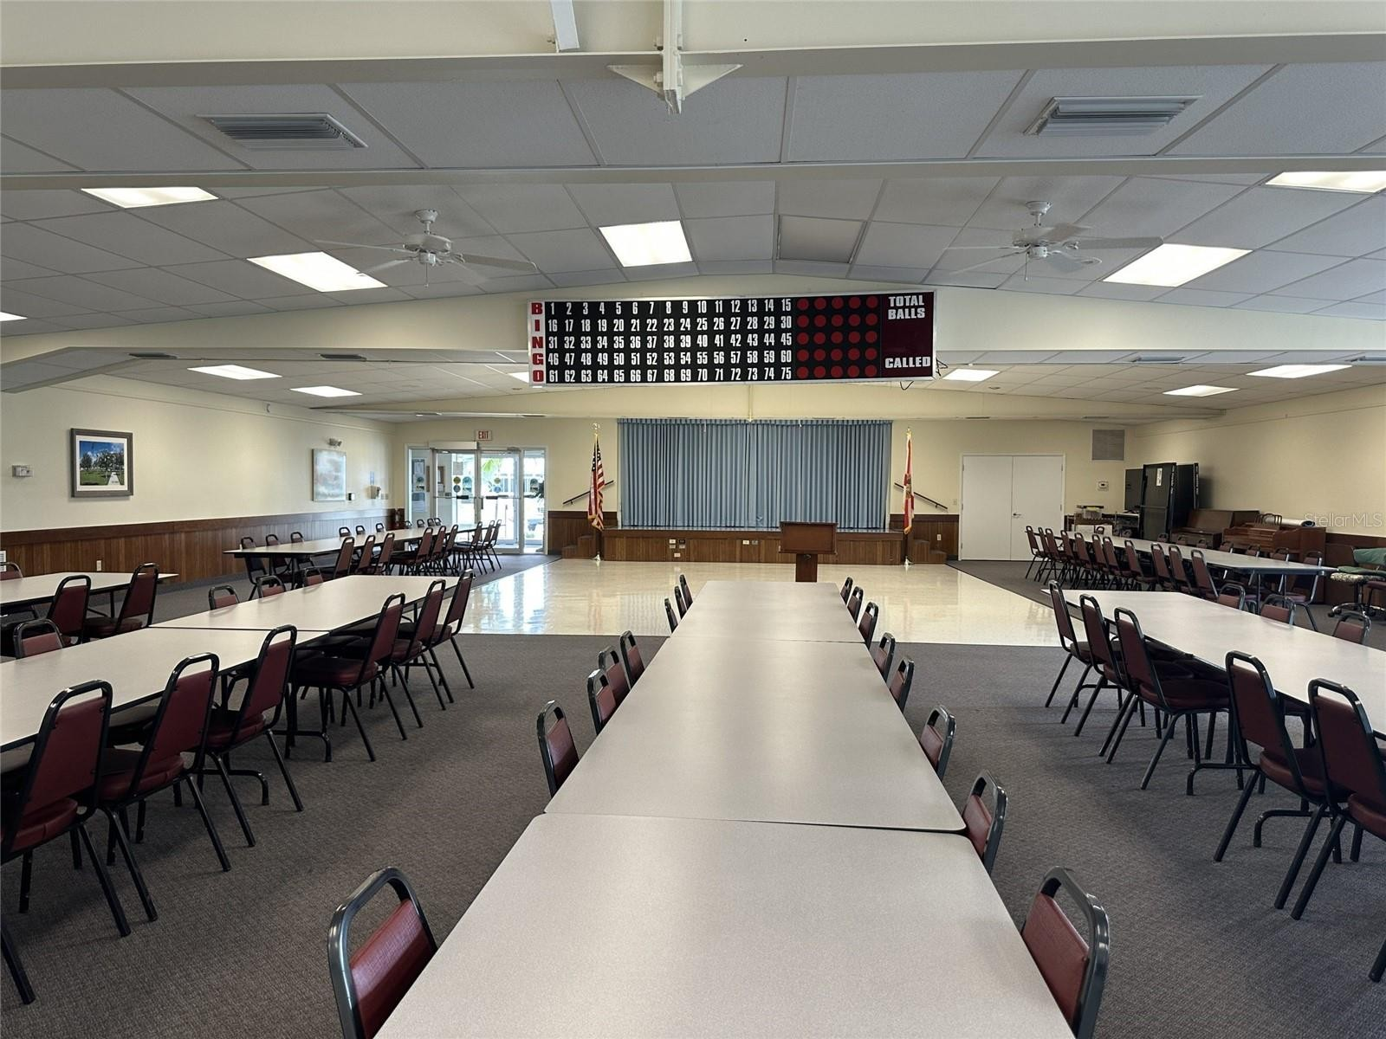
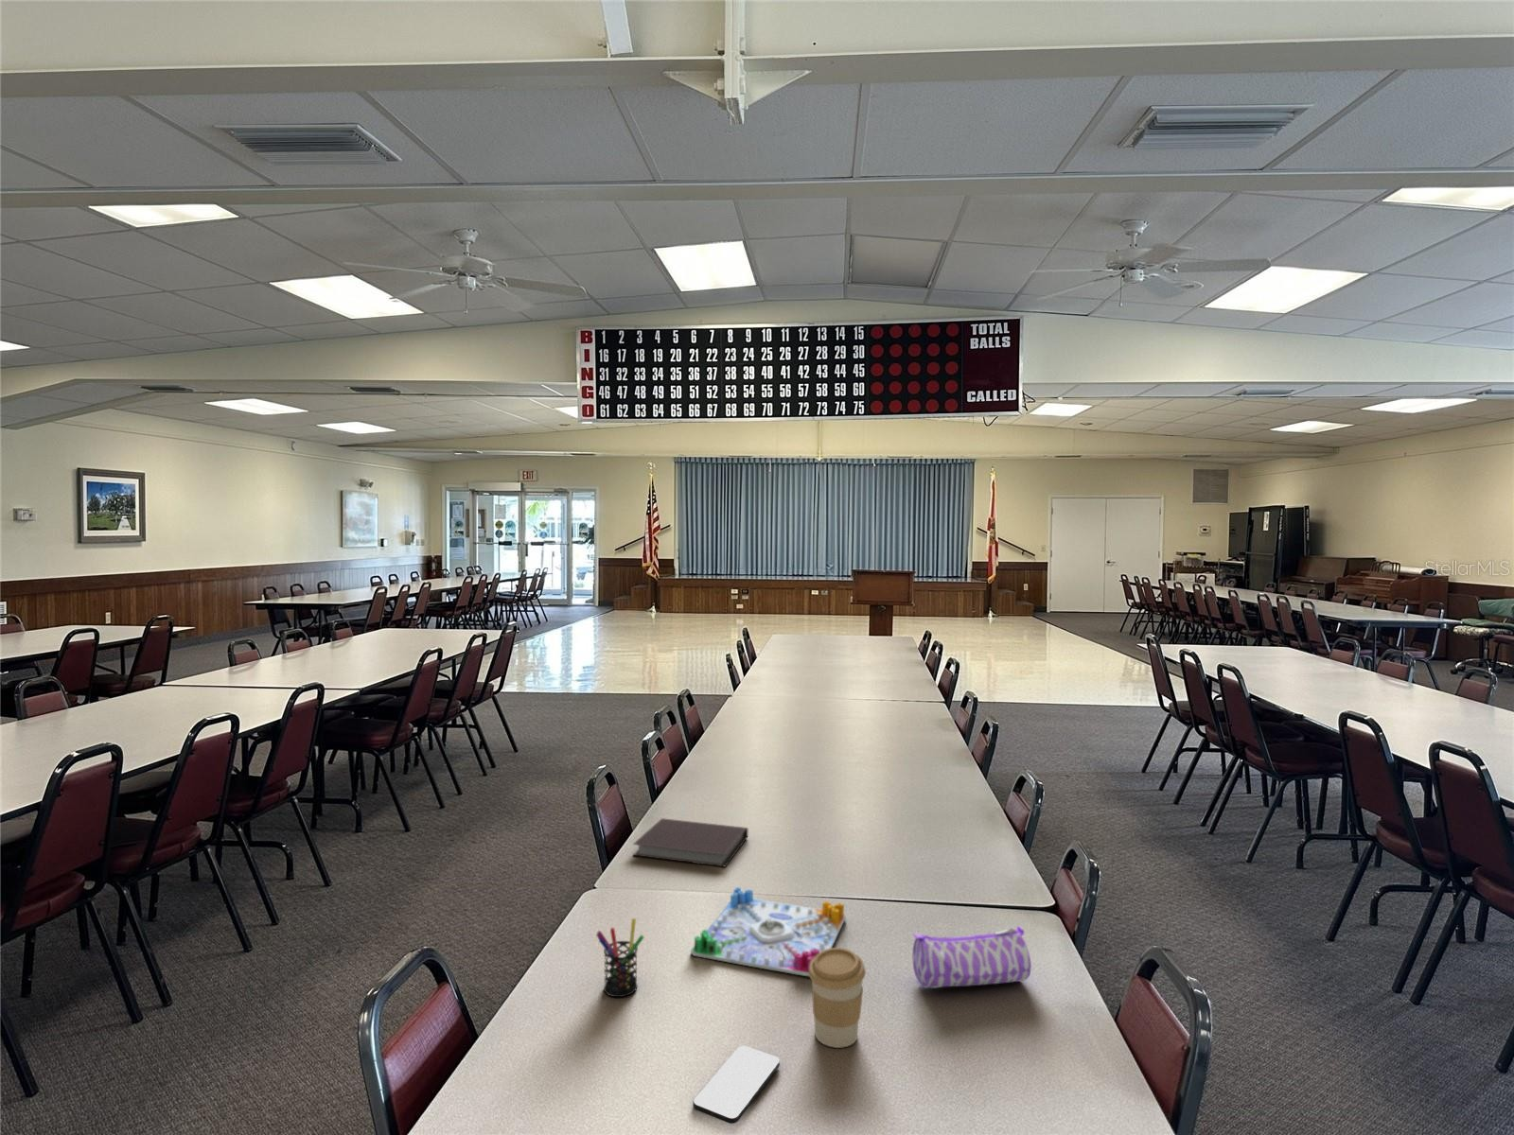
+ board game [690,886,846,978]
+ pen holder [595,918,645,998]
+ pencil case [911,925,1032,990]
+ coffee cup [808,947,867,1049]
+ smartphone [691,1046,781,1124]
+ notebook [632,817,749,868]
